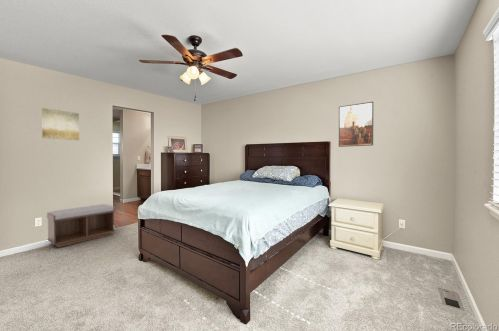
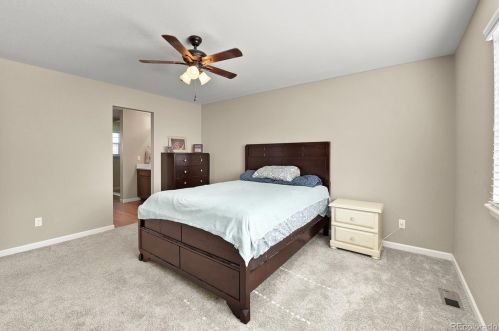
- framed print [338,101,374,148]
- wall art [41,107,80,141]
- bench [46,203,116,248]
